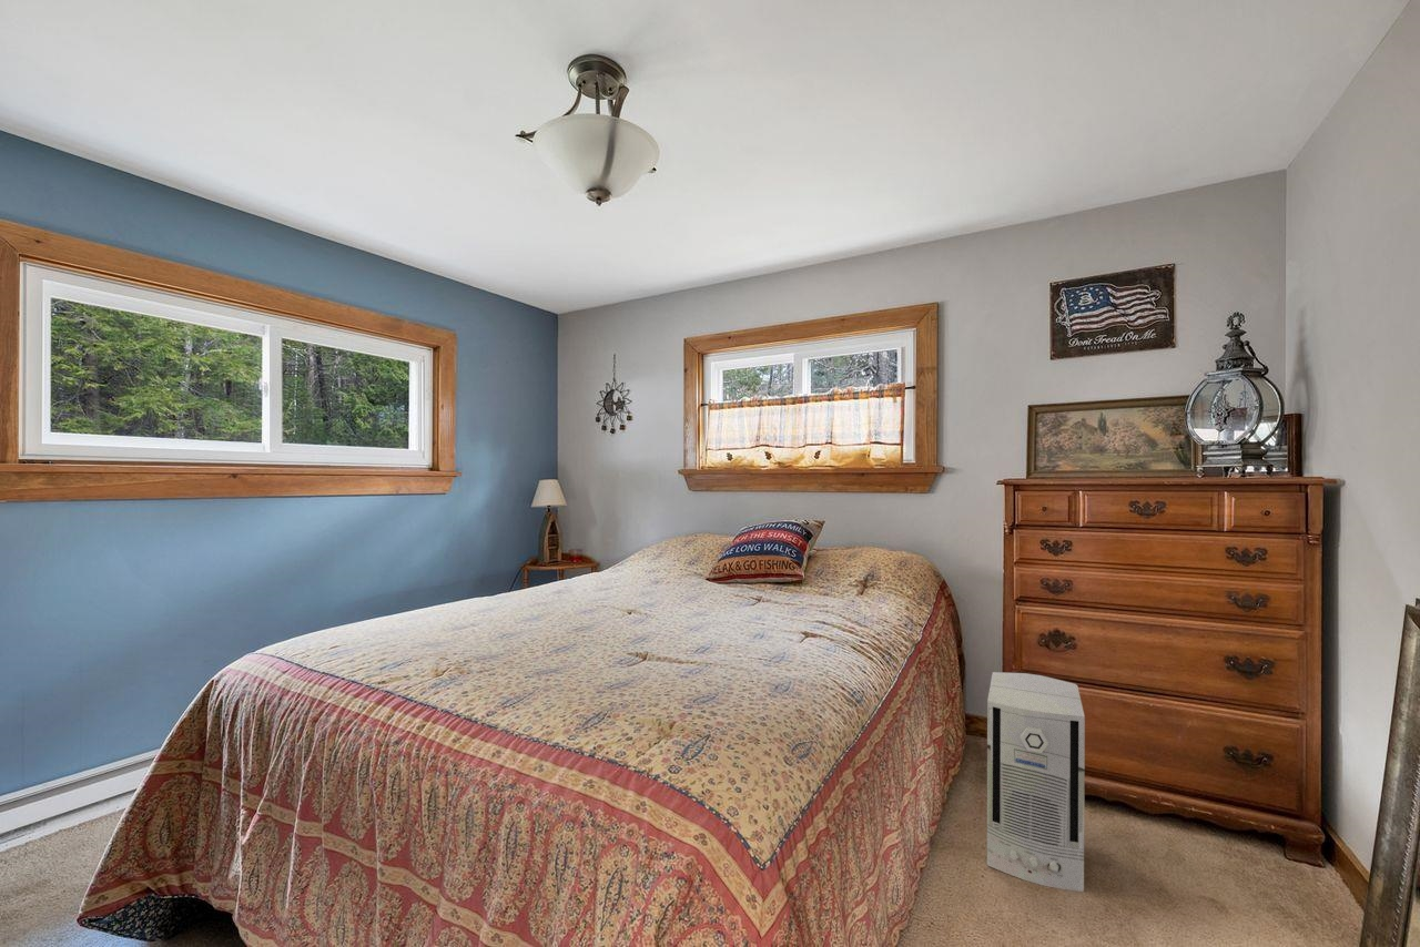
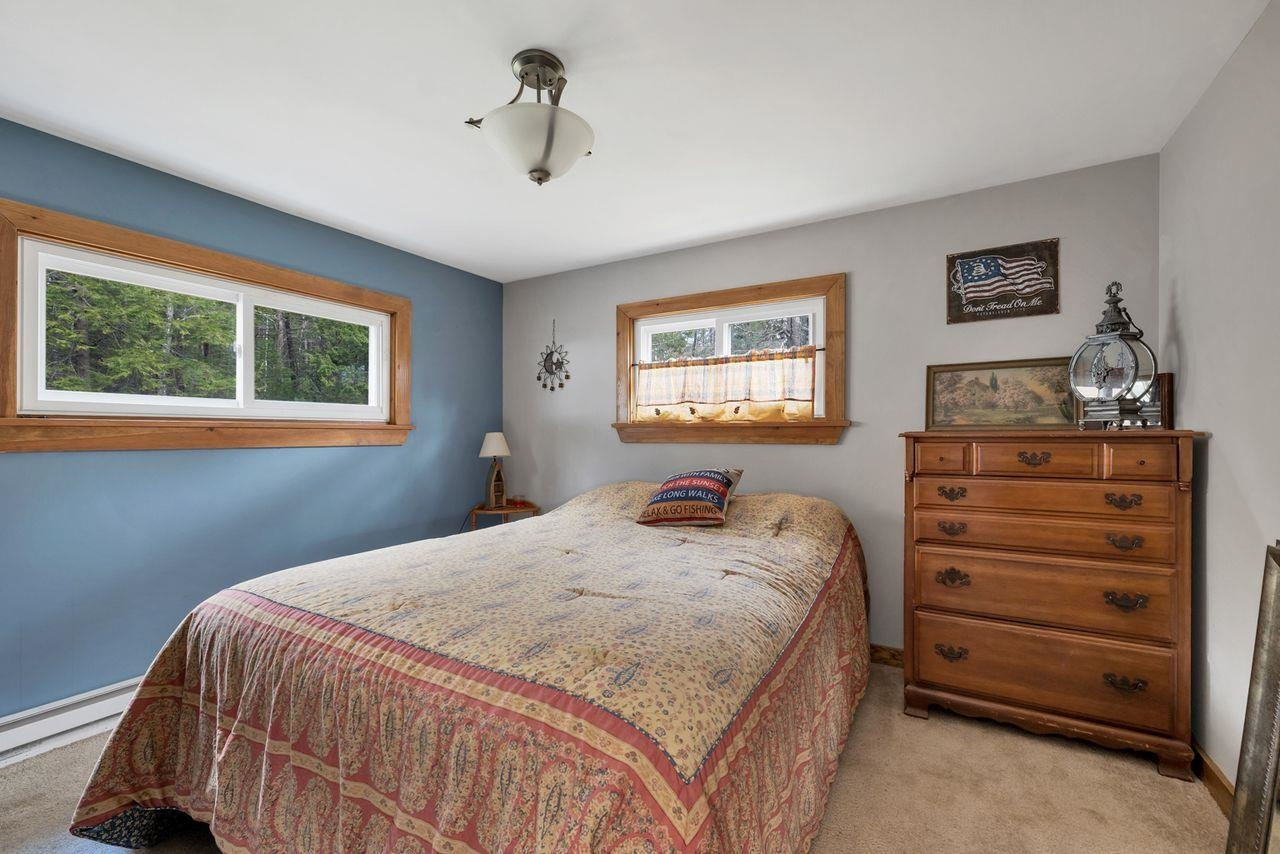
- air purifier [986,671,1086,893]
